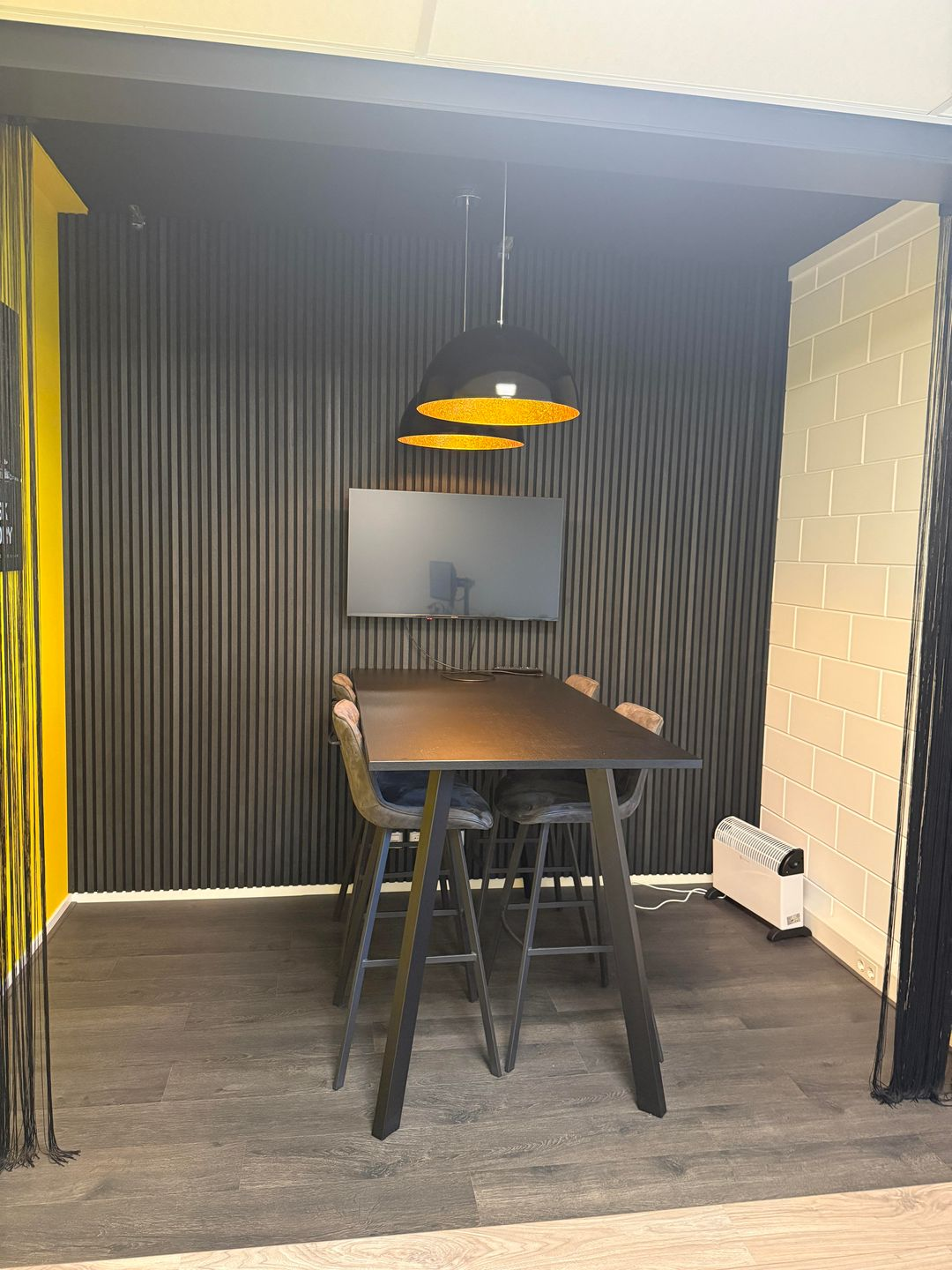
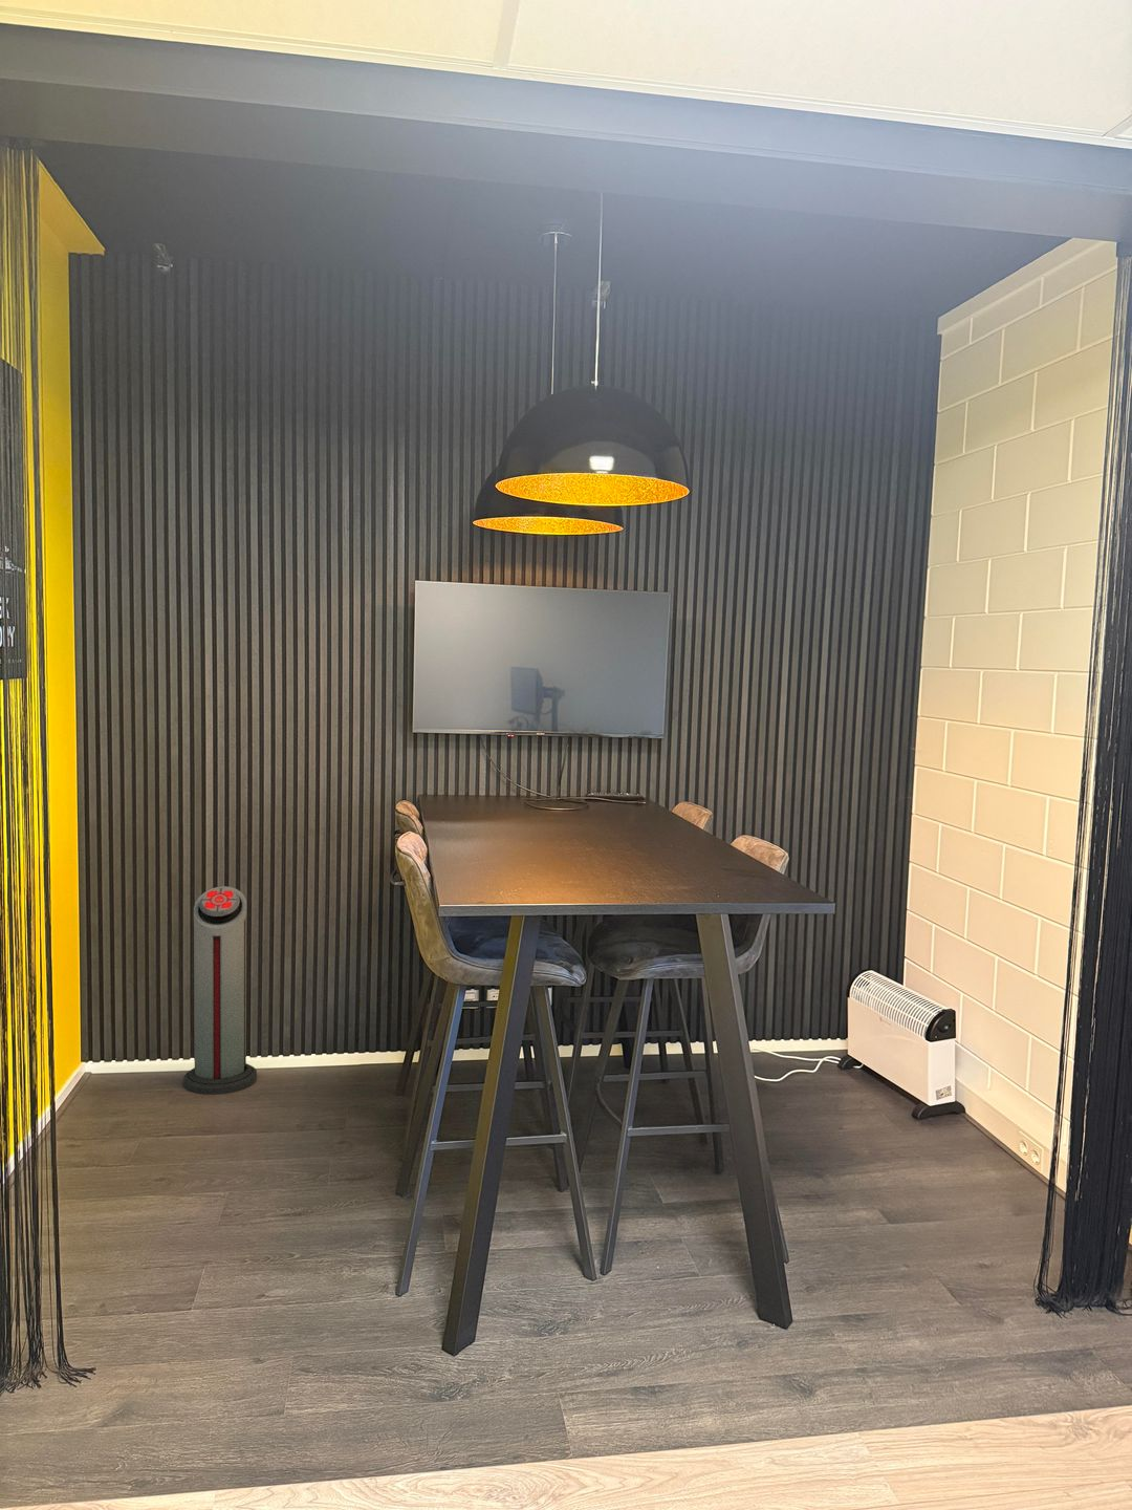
+ air purifier [182,885,258,1096]
